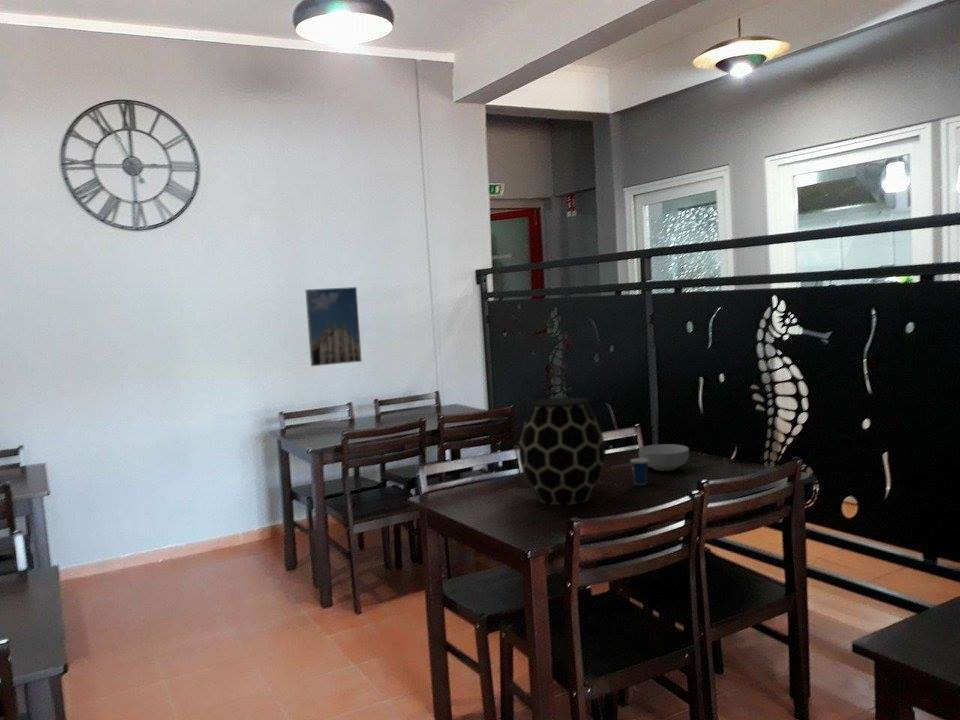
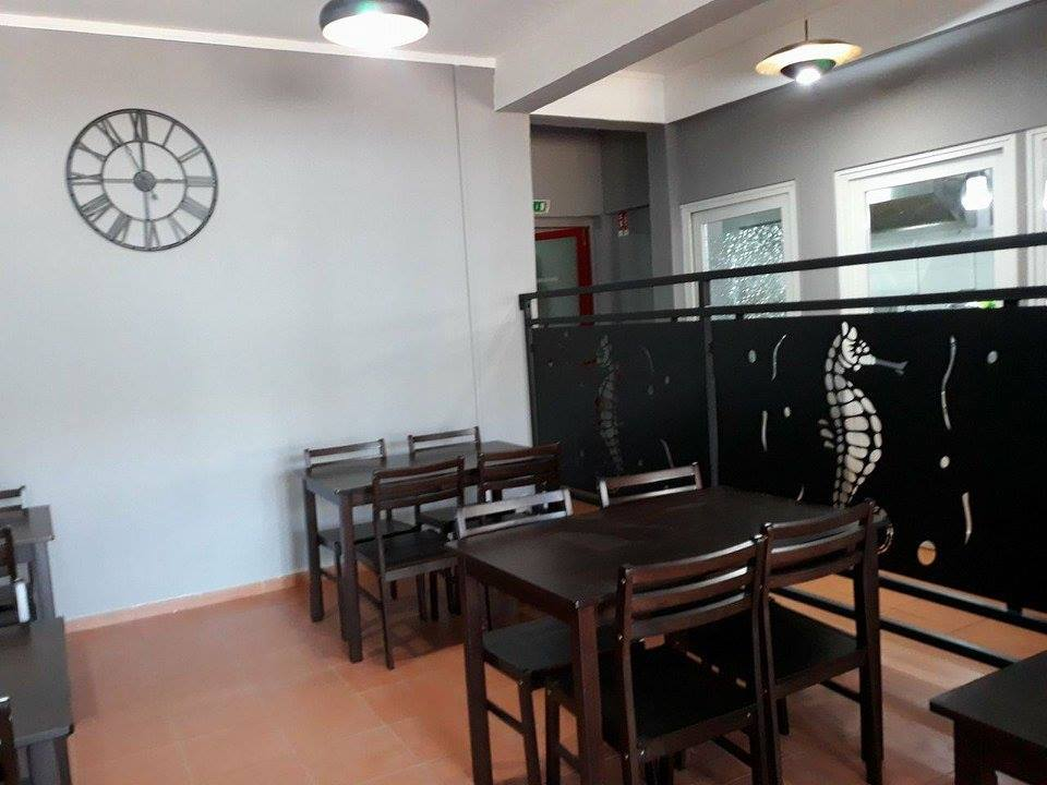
- cereal bowl [638,443,690,472]
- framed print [304,286,363,367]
- vase [518,396,607,506]
- cup [629,445,648,486]
